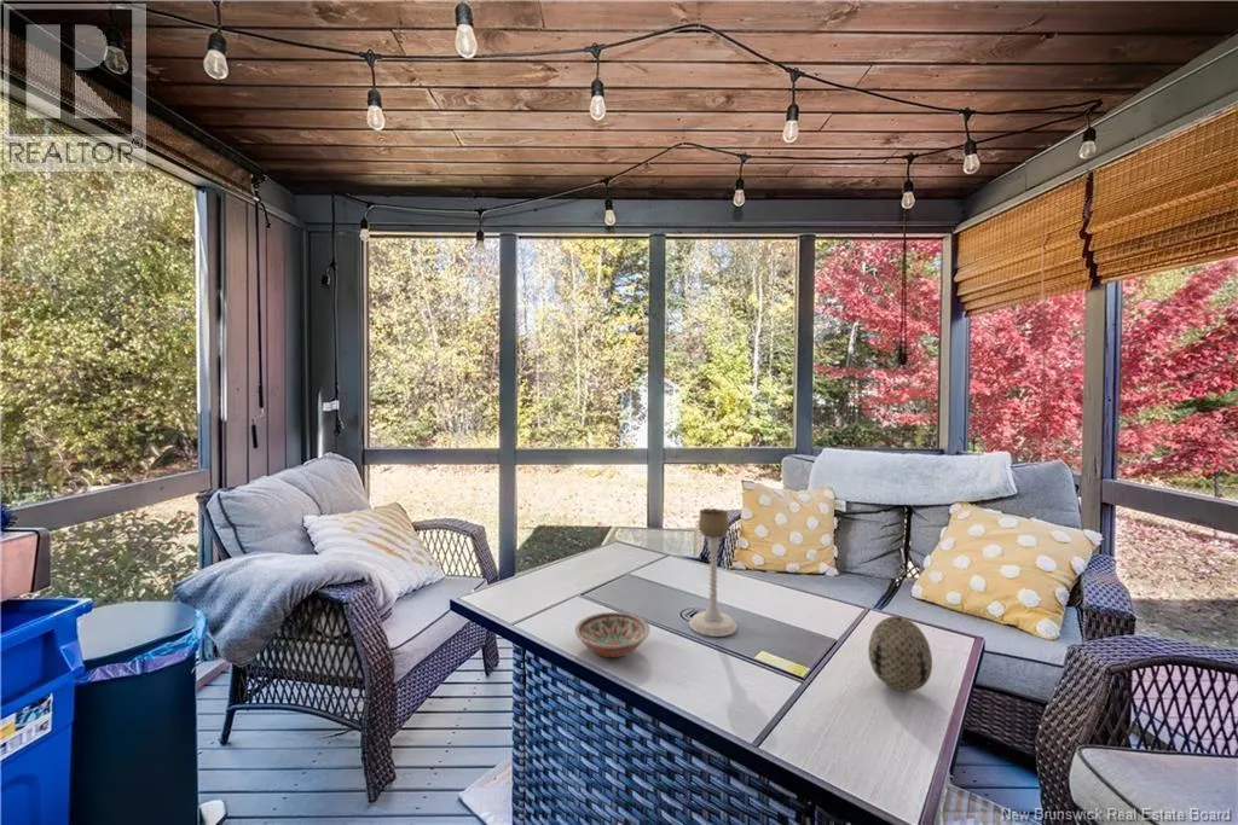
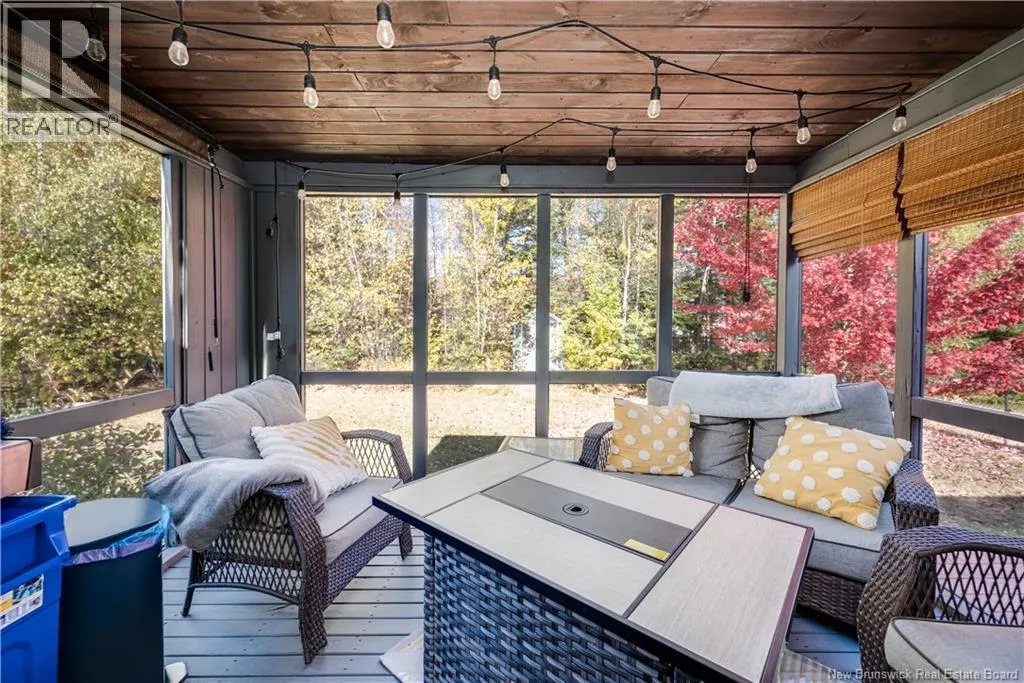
- decorative egg [867,615,933,693]
- candle holder [688,507,739,638]
- bowl [574,611,650,658]
